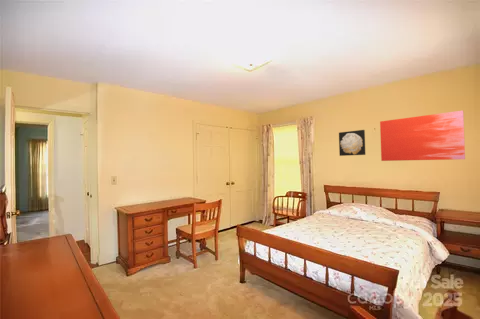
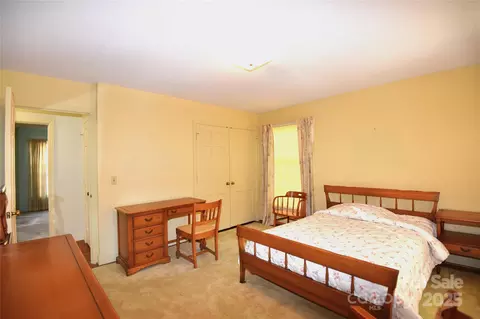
- wall art [379,110,466,162]
- wall art [338,129,366,157]
